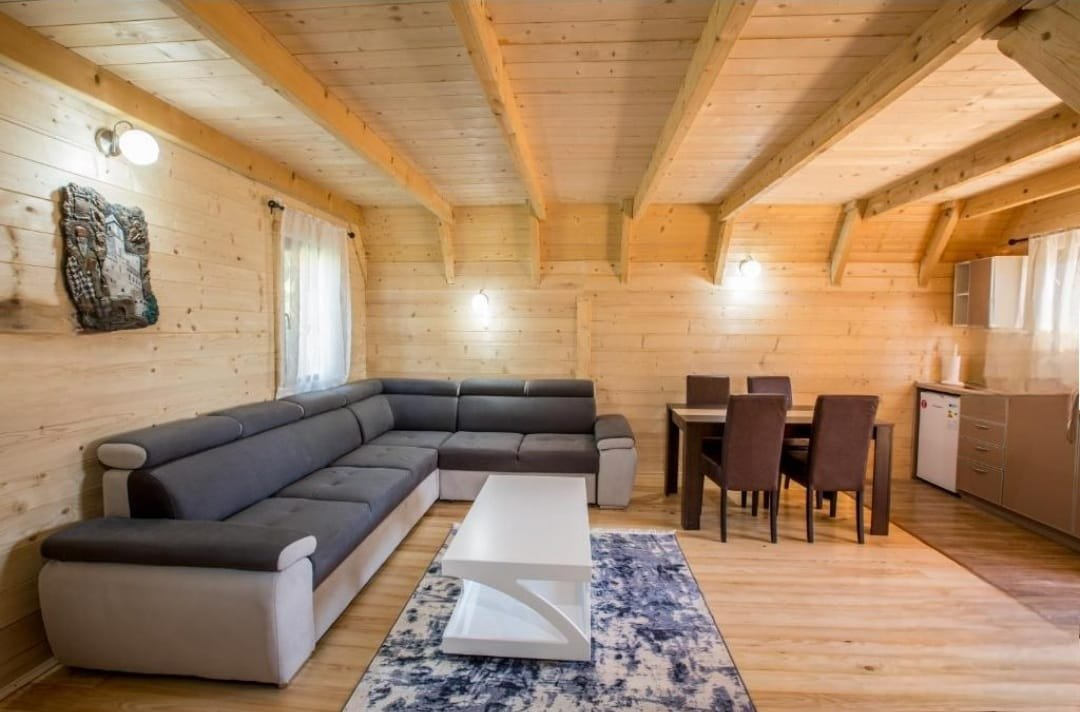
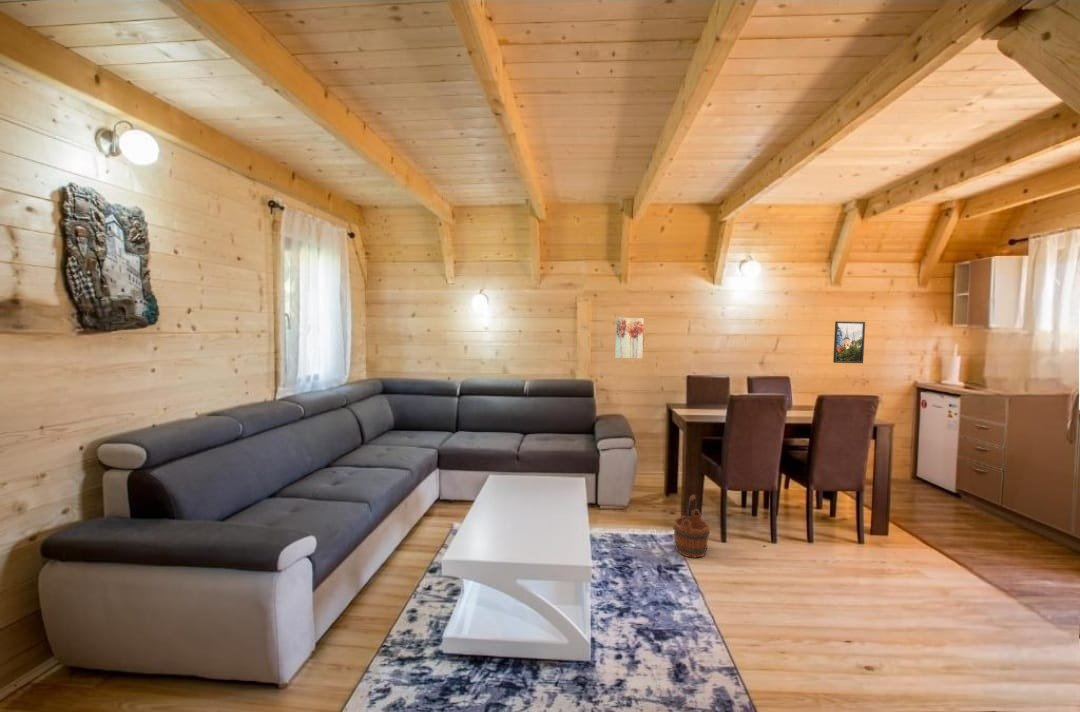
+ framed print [832,320,866,364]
+ wooden bucket [672,494,711,559]
+ wall art [614,317,645,360]
